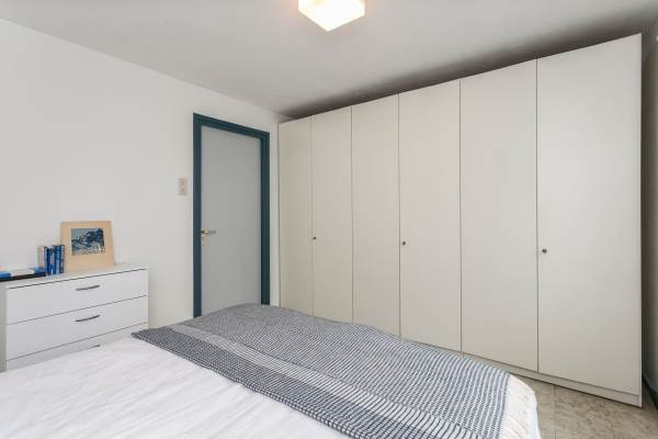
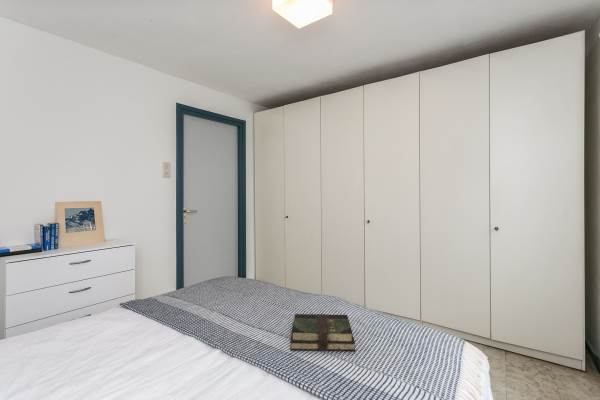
+ book [289,313,356,352]
